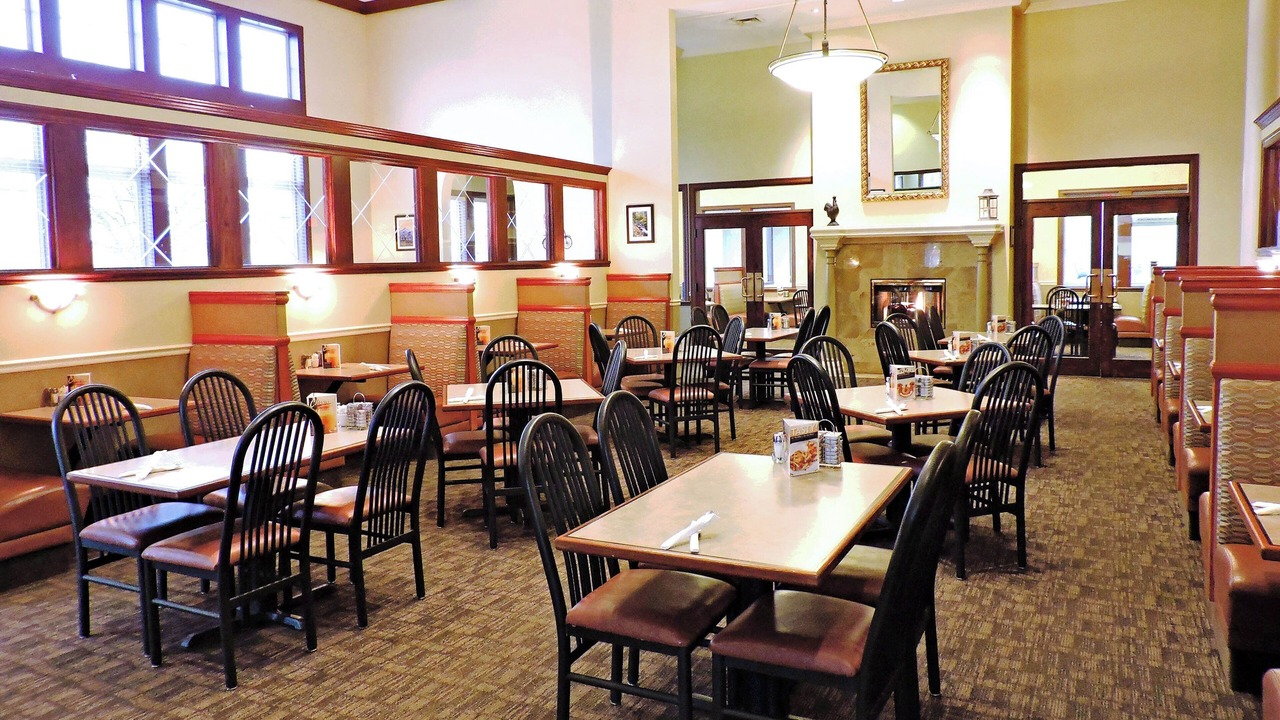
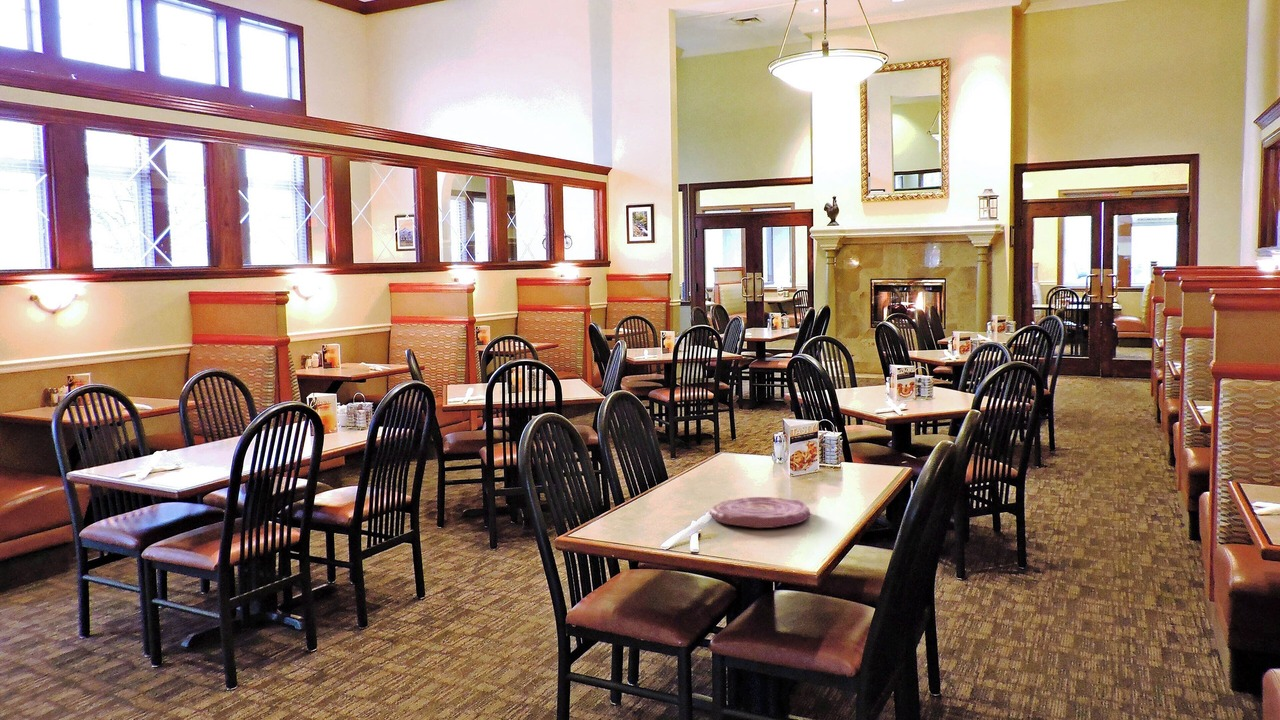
+ plate [709,496,811,529]
